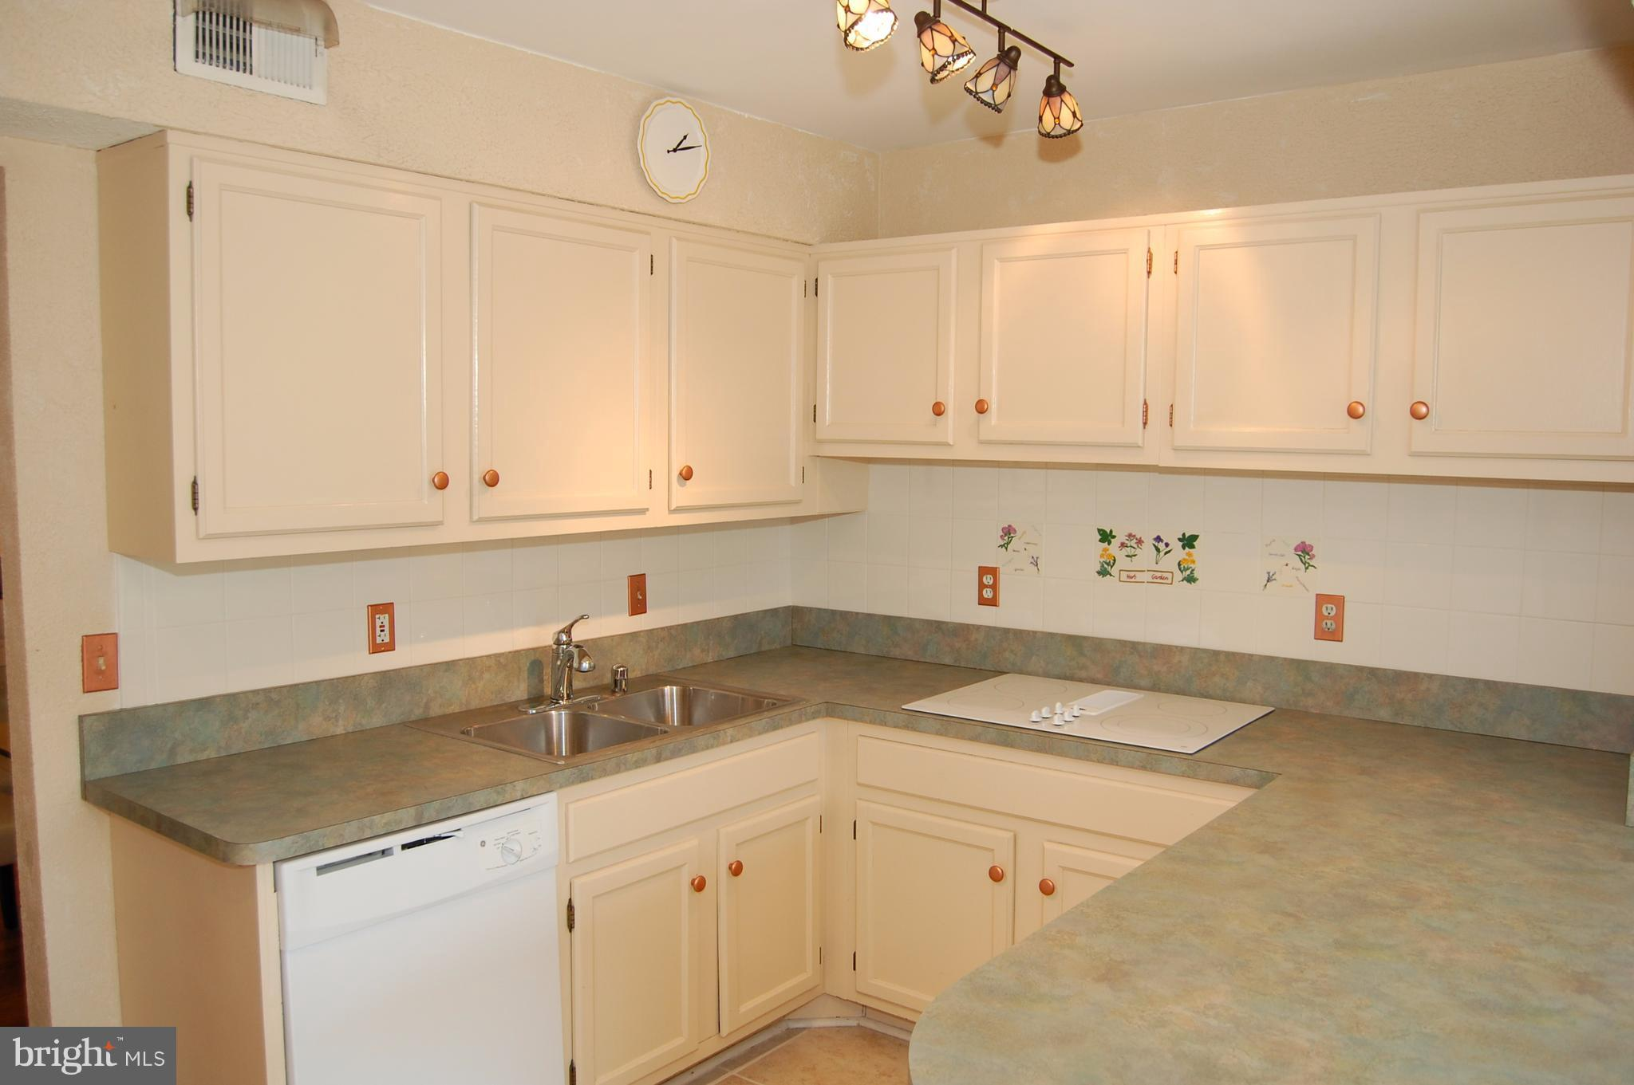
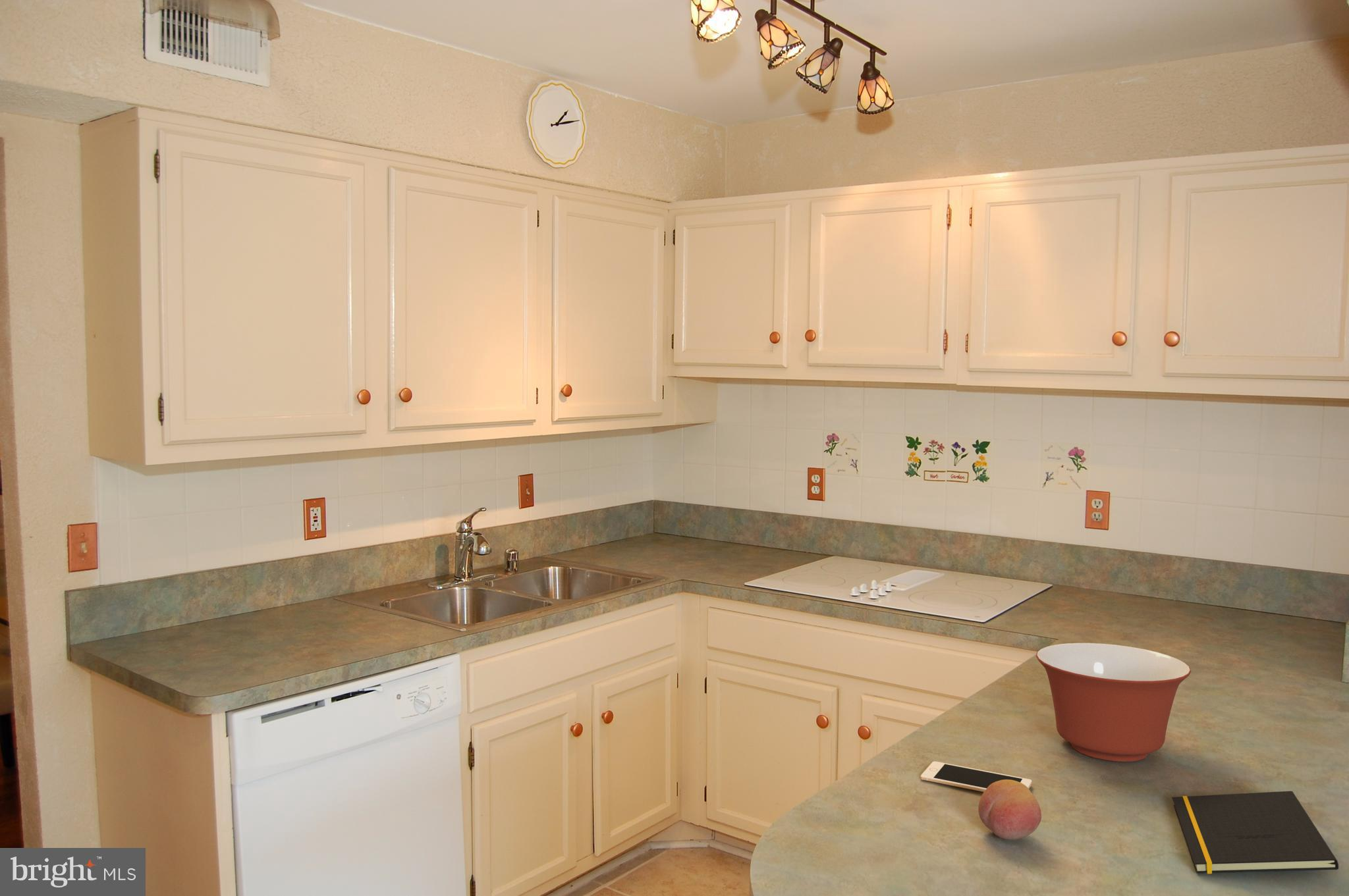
+ mixing bowl [1035,643,1192,762]
+ notepad [1171,791,1339,874]
+ fruit [977,779,1042,841]
+ cell phone [920,761,1032,793]
